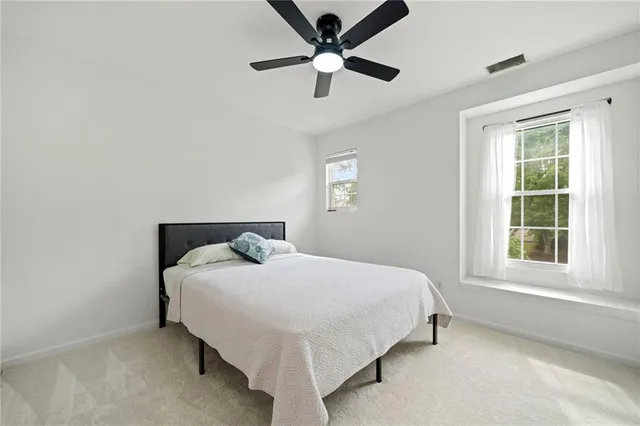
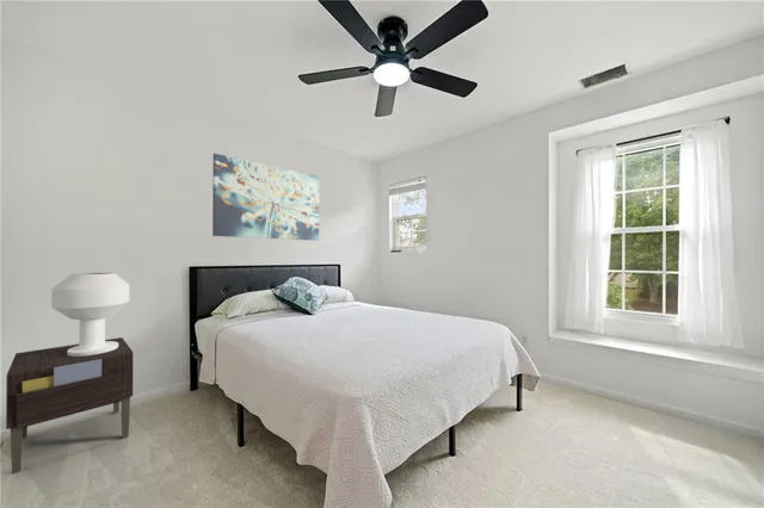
+ wall art [211,153,320,242]
+ table lamp [50,272,130,357]
+ nightstand [5,336,134,475]
